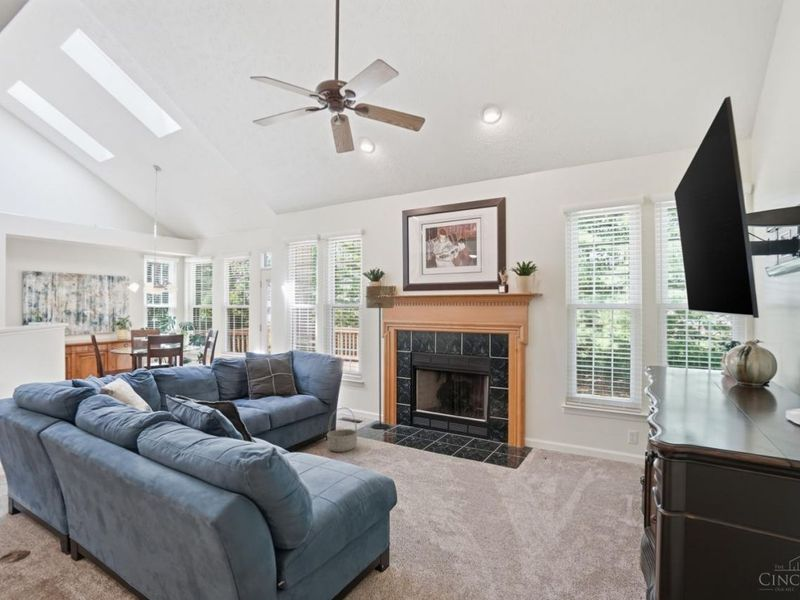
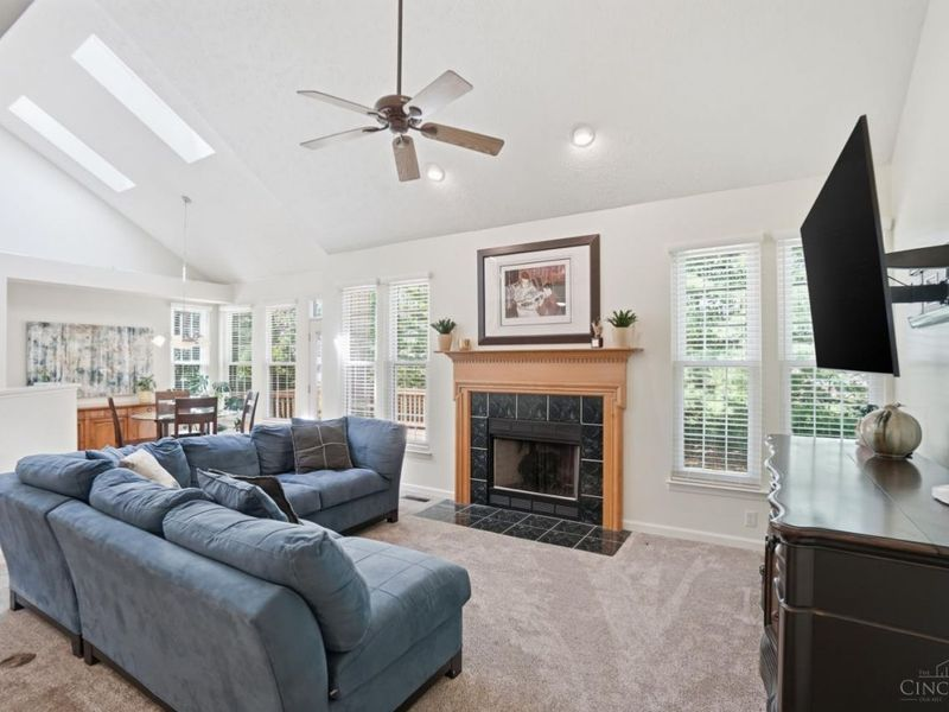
- floor lamp [365,285,394,430]
- basket [326,406,359,453]
